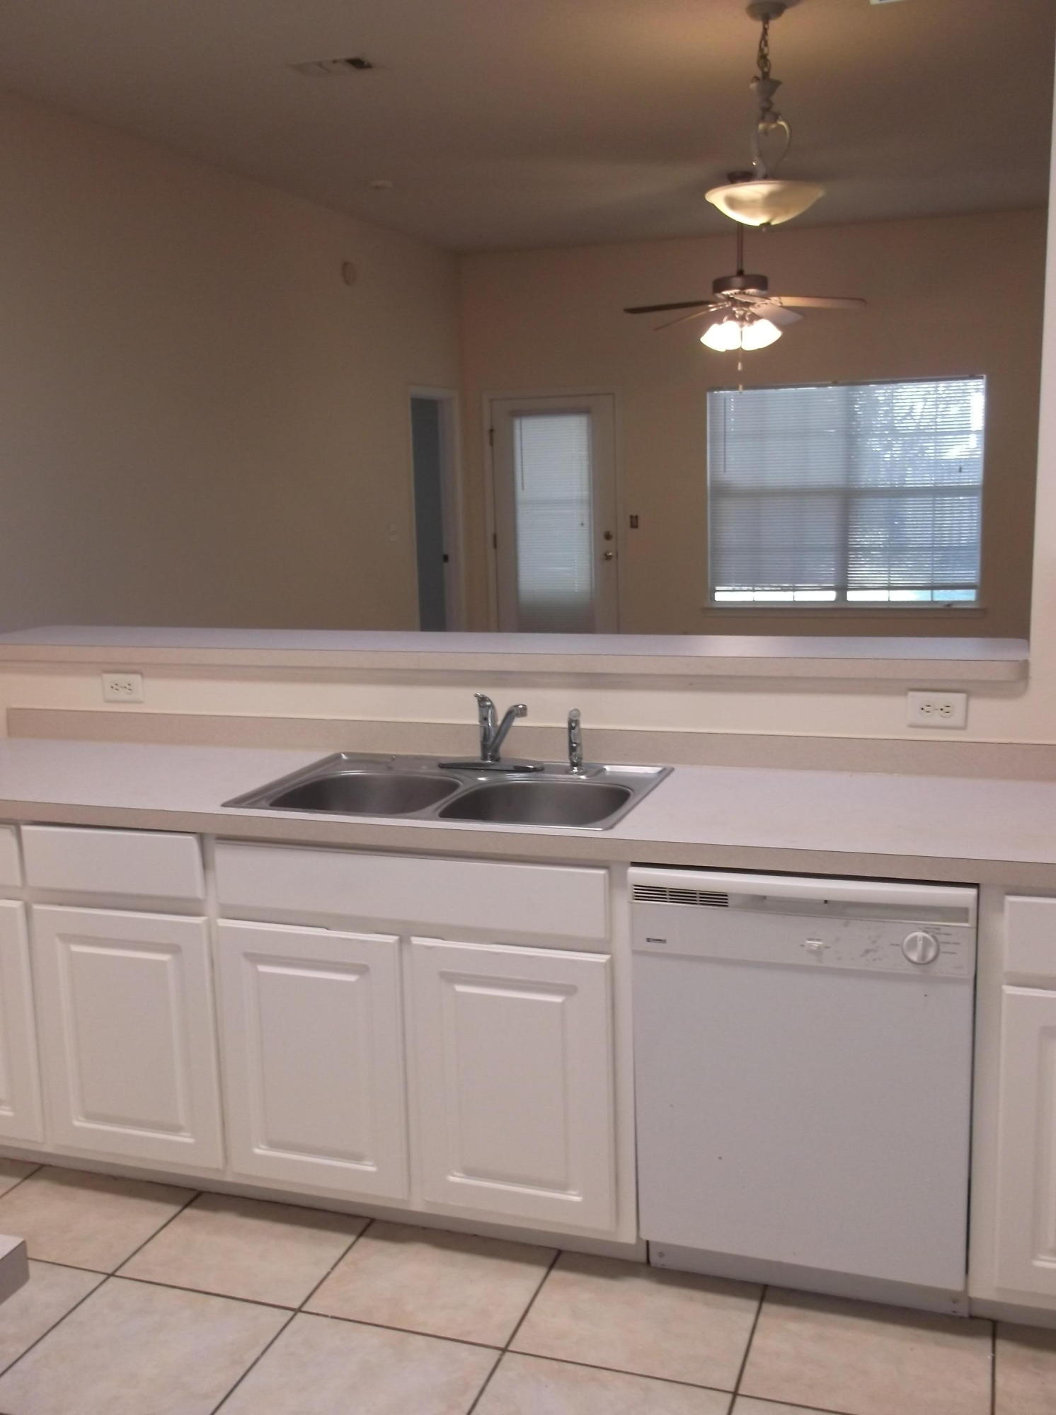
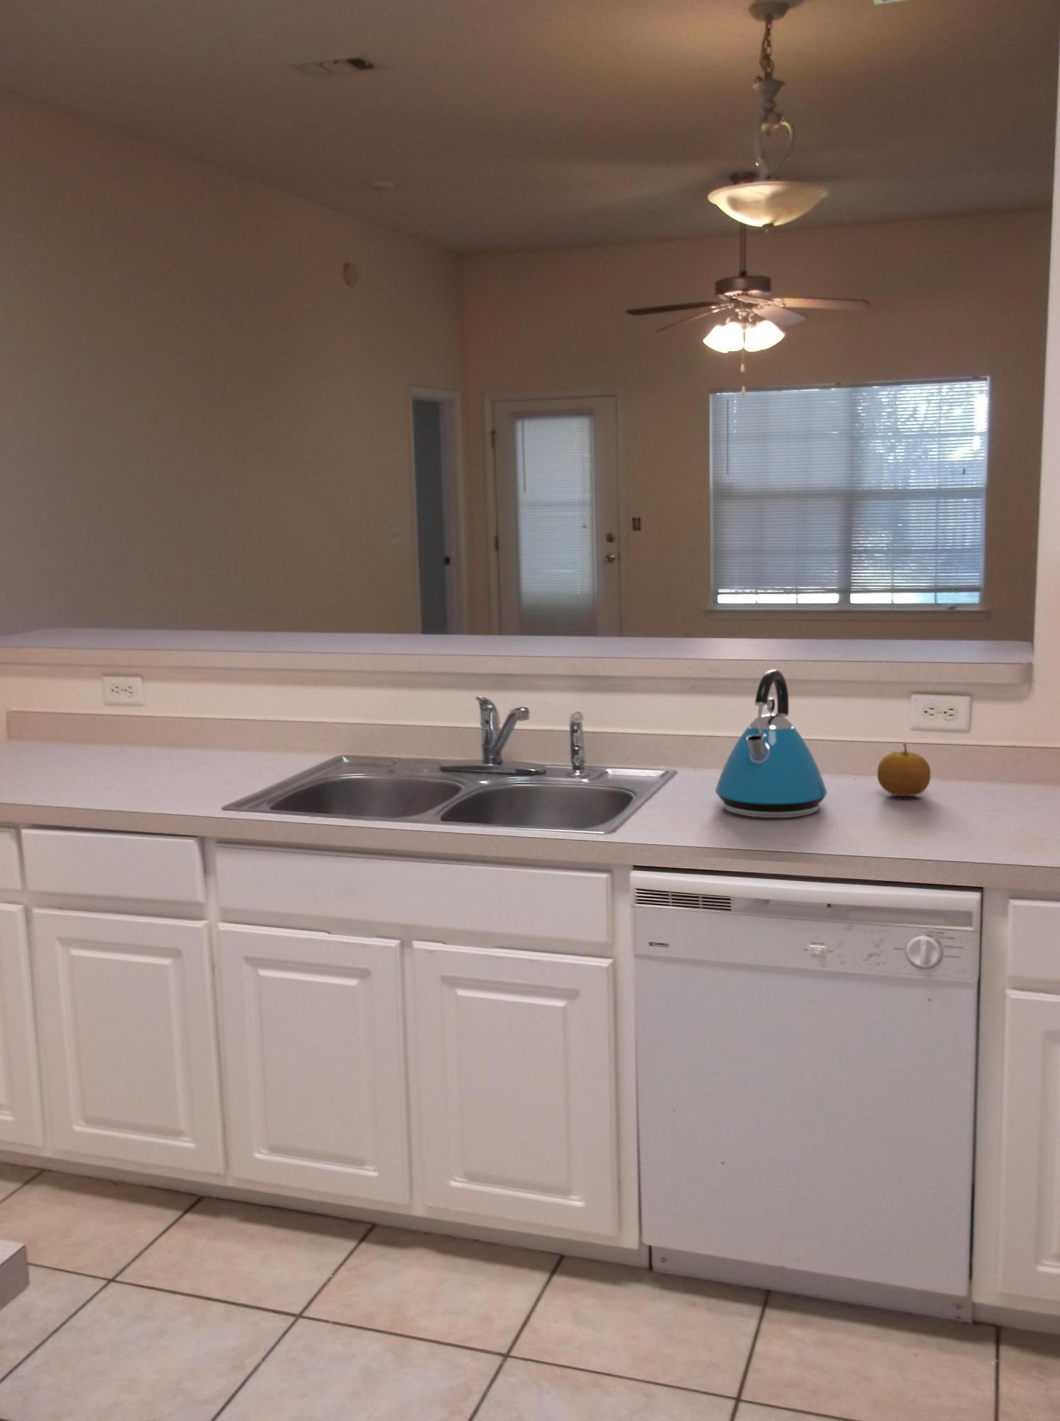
+ fruit [876,742,932,797]
+ kettle [715,668,827,819]
